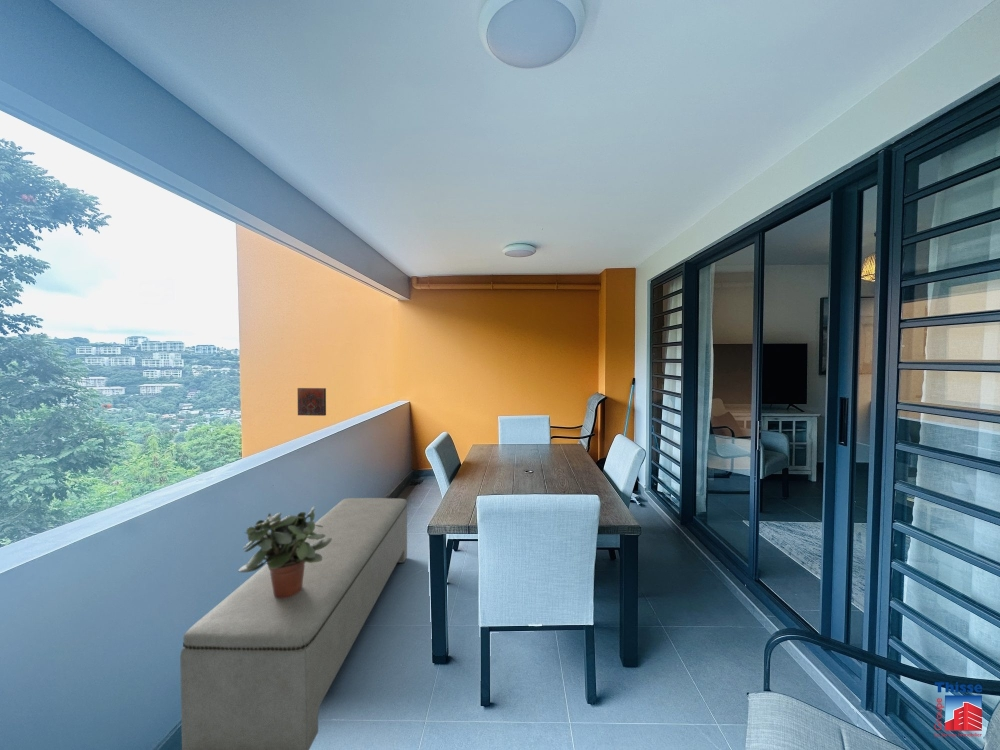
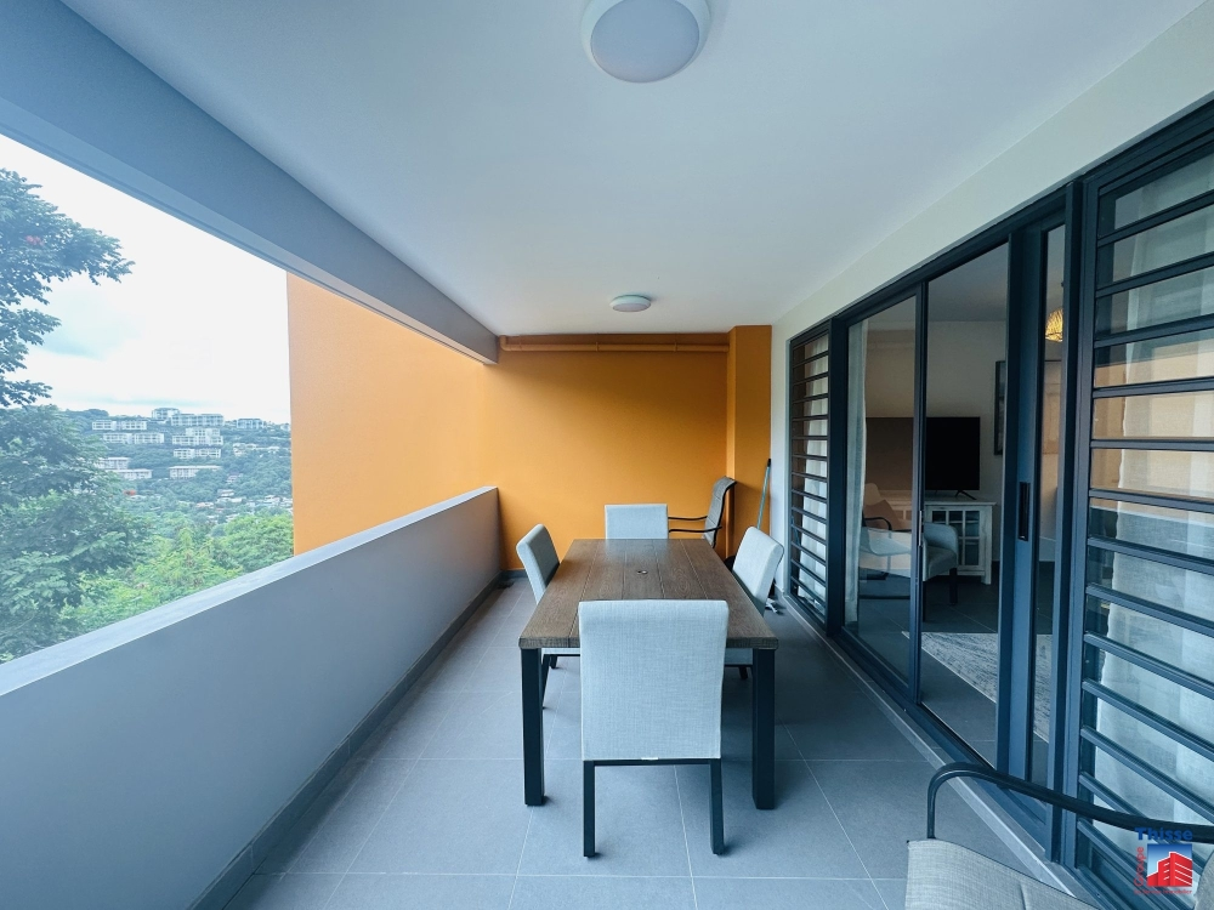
- decorative tile [296,387,327,417]
- bench [179,497,408,750]
- potted plant [237,505,332,598]
